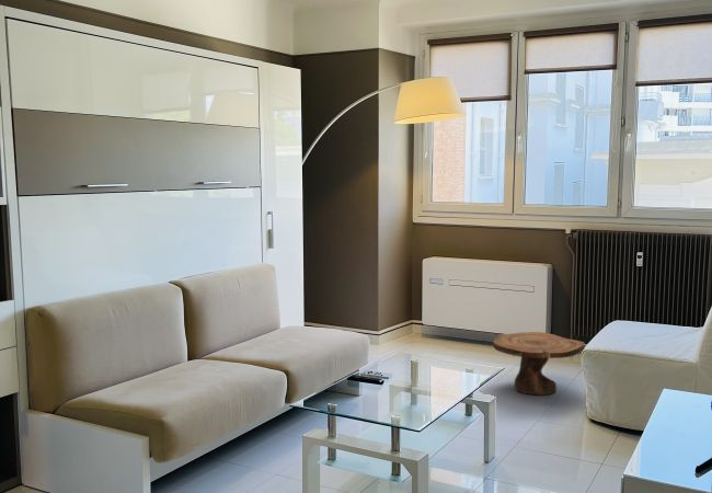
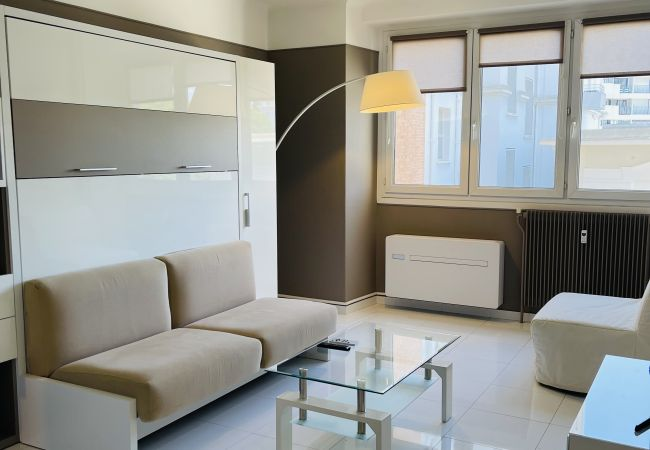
- side table [492,331,586,397]
